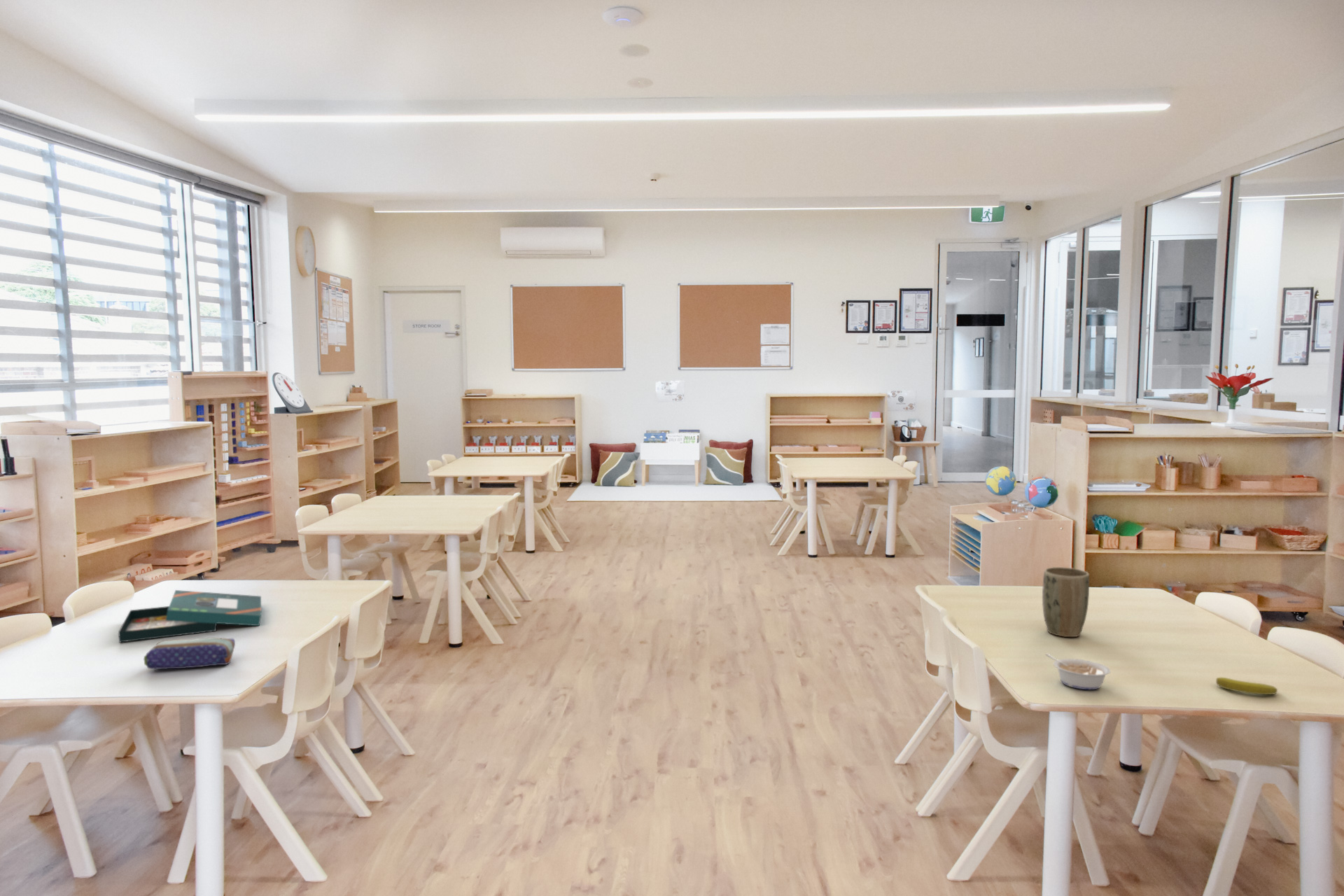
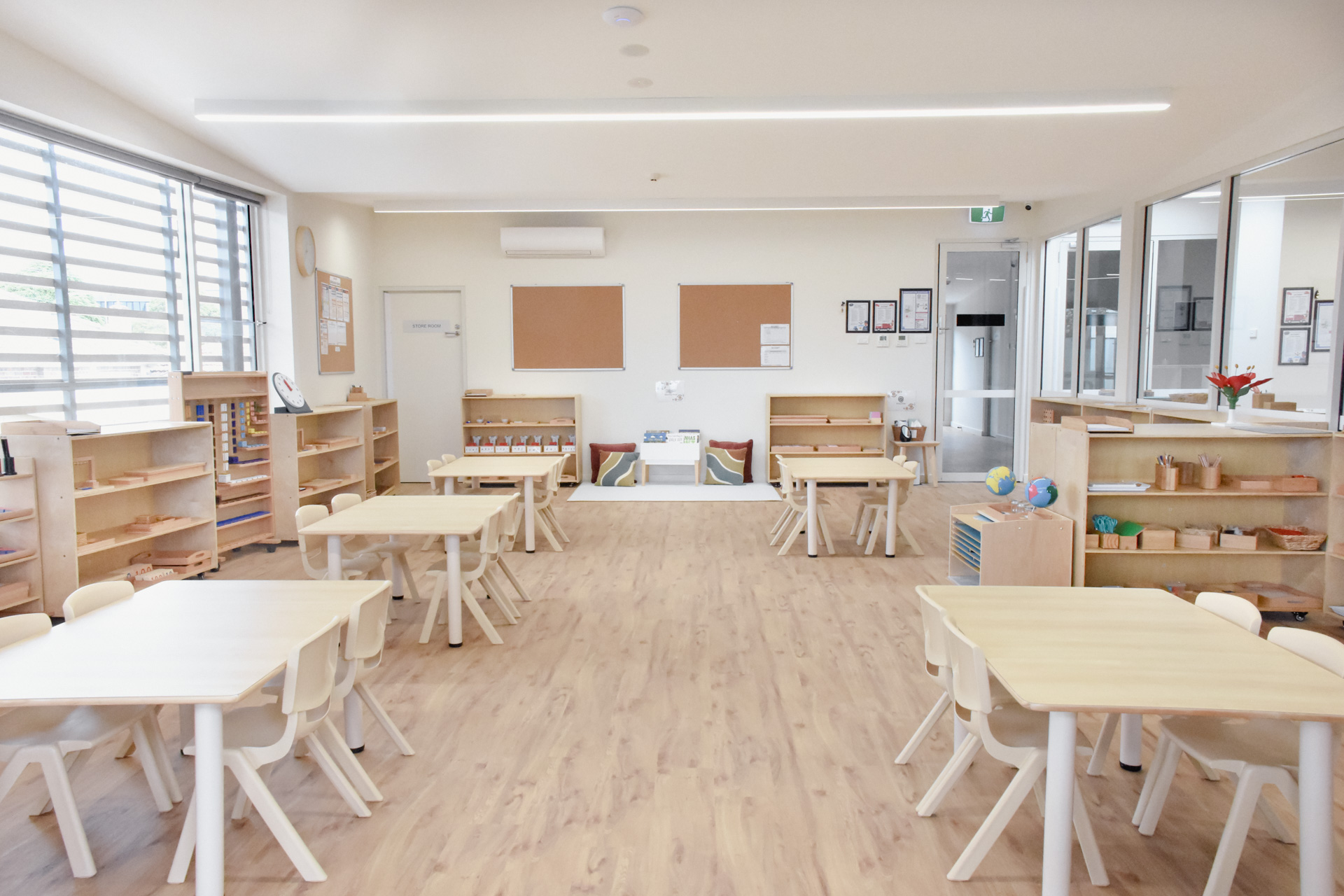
- banana [1215,677,1278,695]
- pencil case [143,637,236,670]
- legume [1045,653,1112,690]
- board game [118,589,262,643]
- plant pot [1042,566,1090,638]
